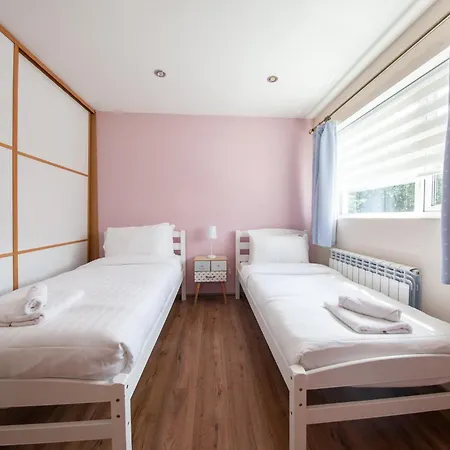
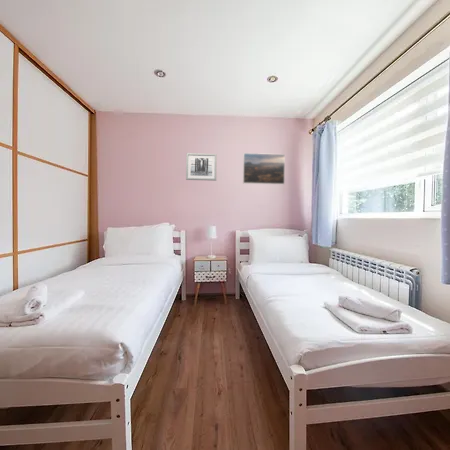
+ wall art [185,152,218,182]
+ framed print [242,152,286,185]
